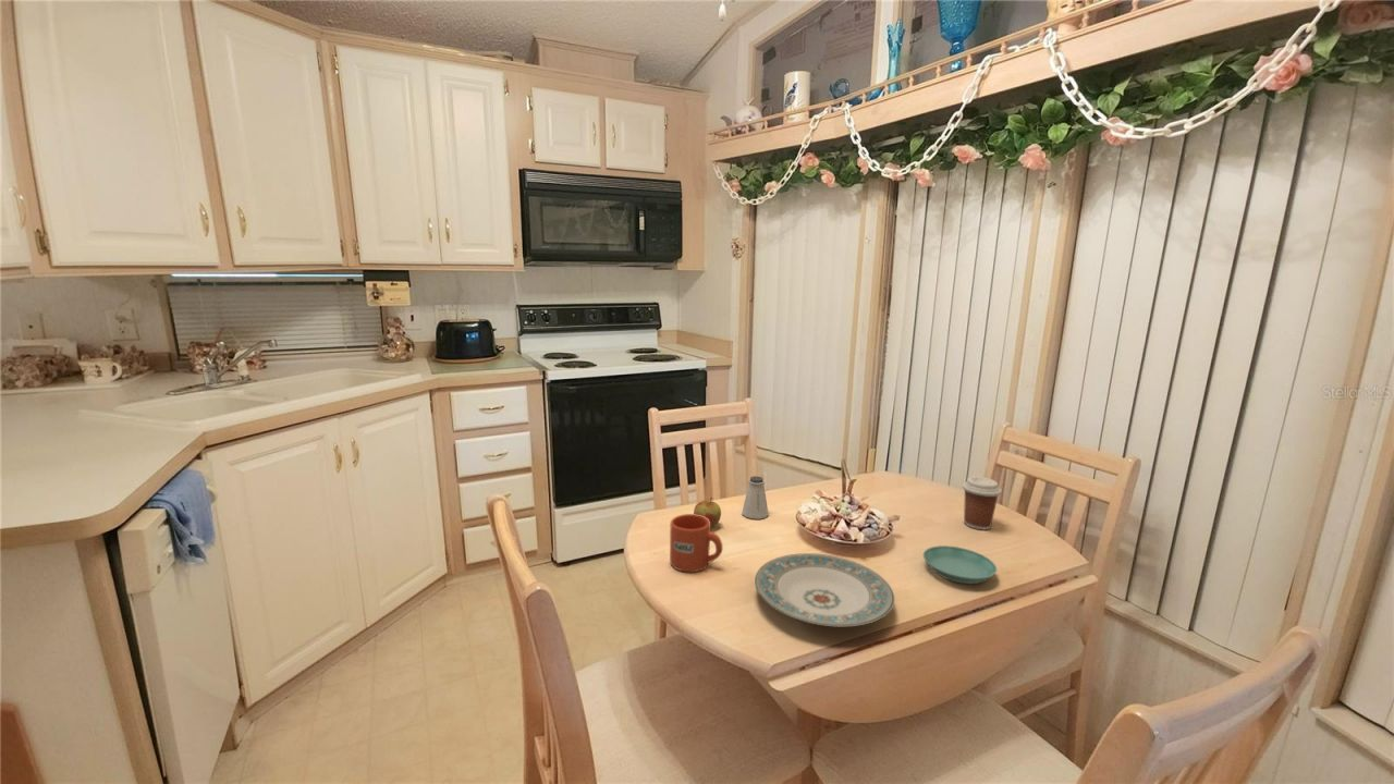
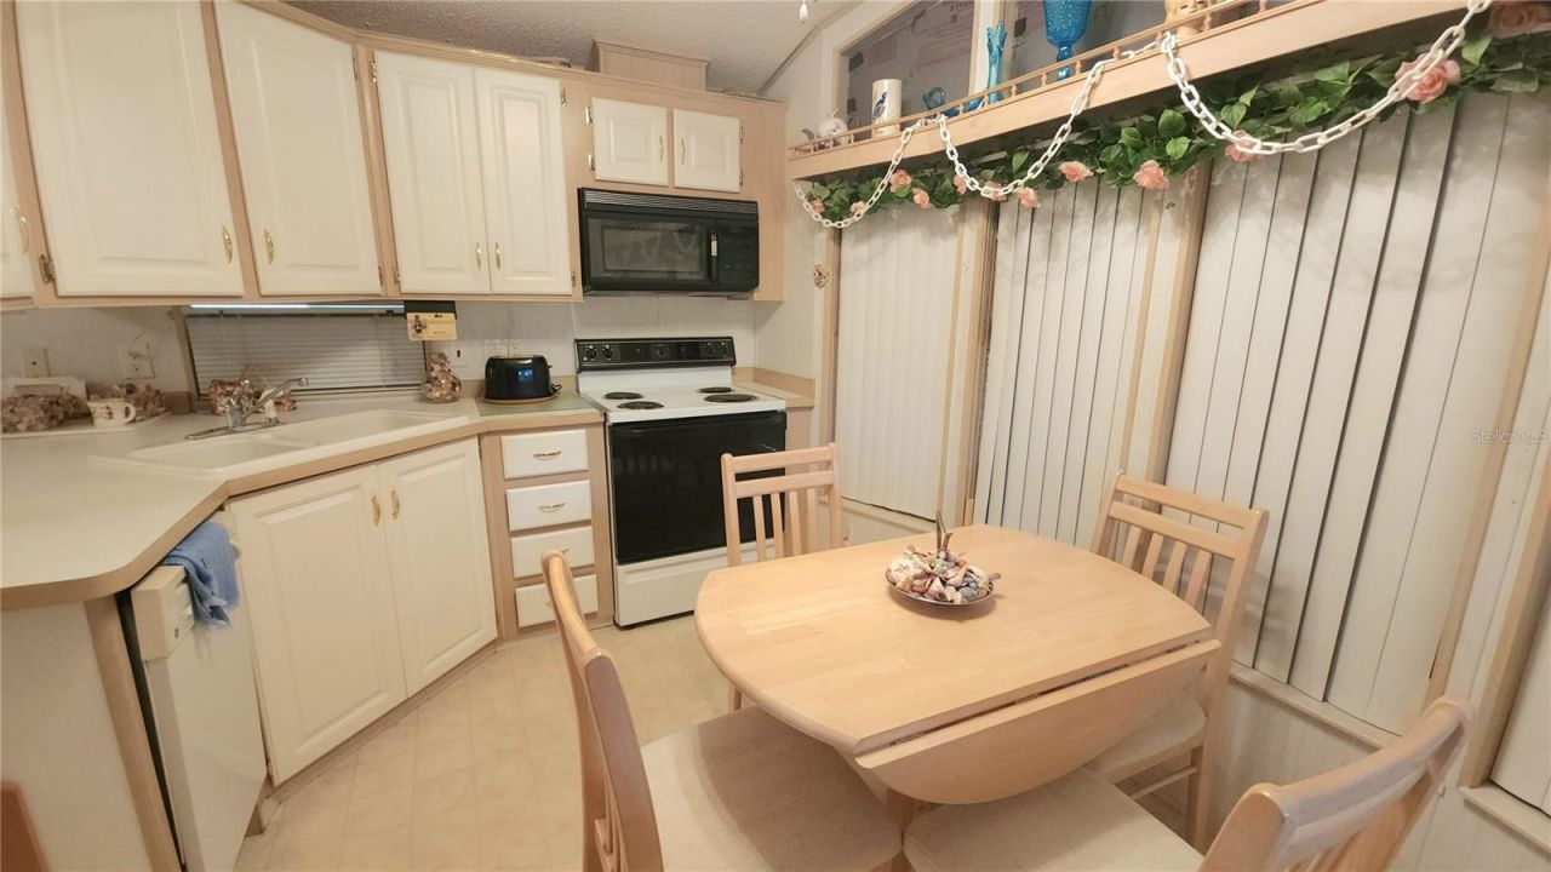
- coffee cup [962,476,1003,530]
- mug [669,513,724,573]
- saucer [922,544,998,585]
- saltshaker [741,475,770,520]
- plate [754,552,895,627]
- apple [693,497,722,528]
